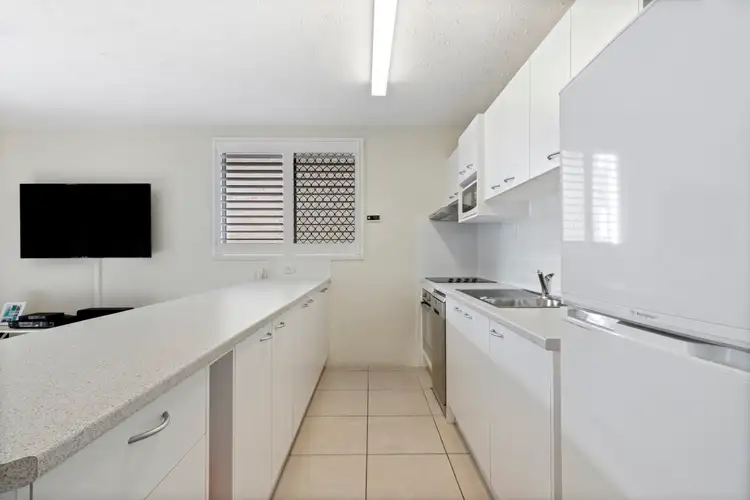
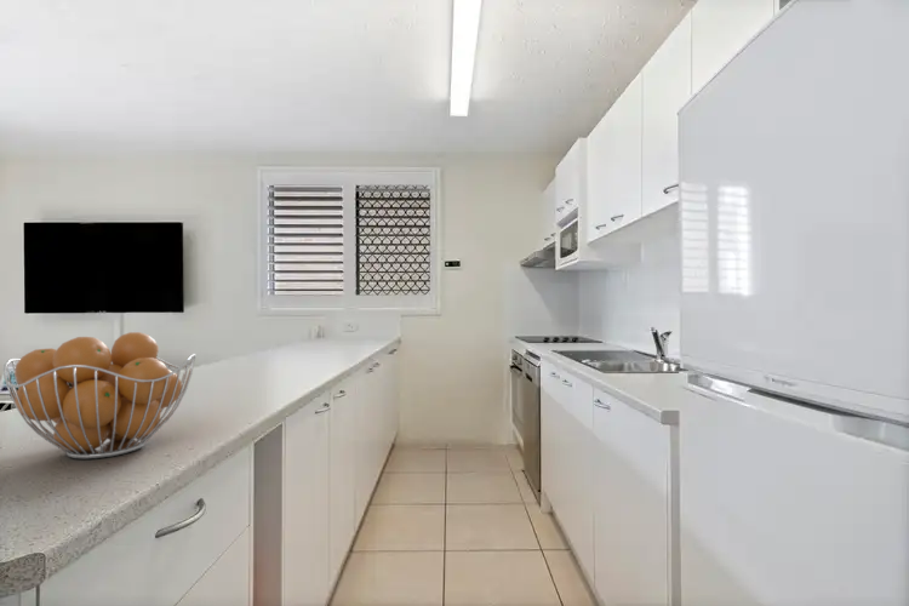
+ fruit basket [2,331,196,459]
